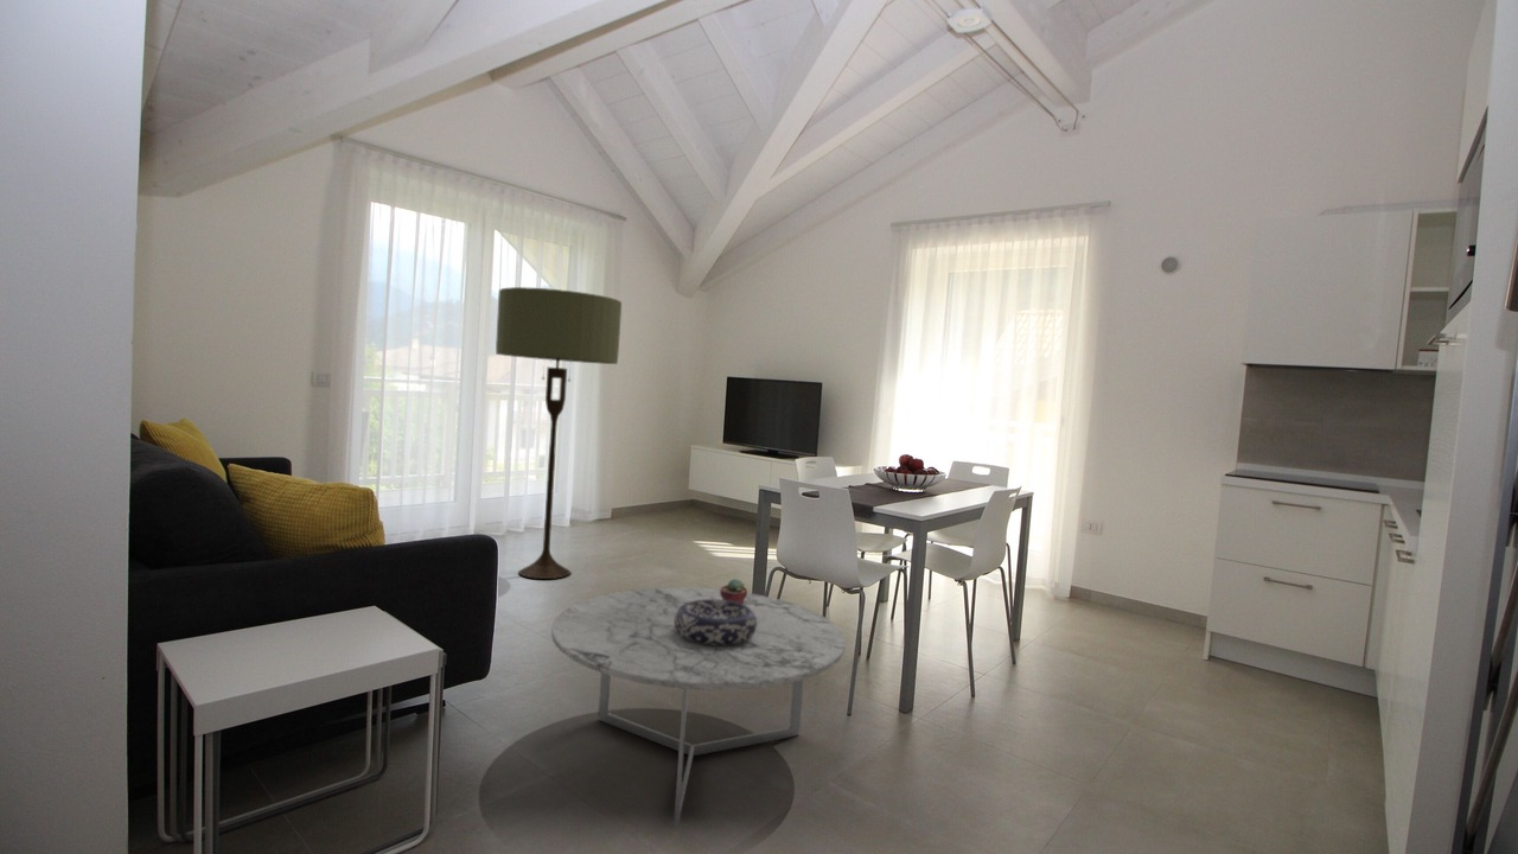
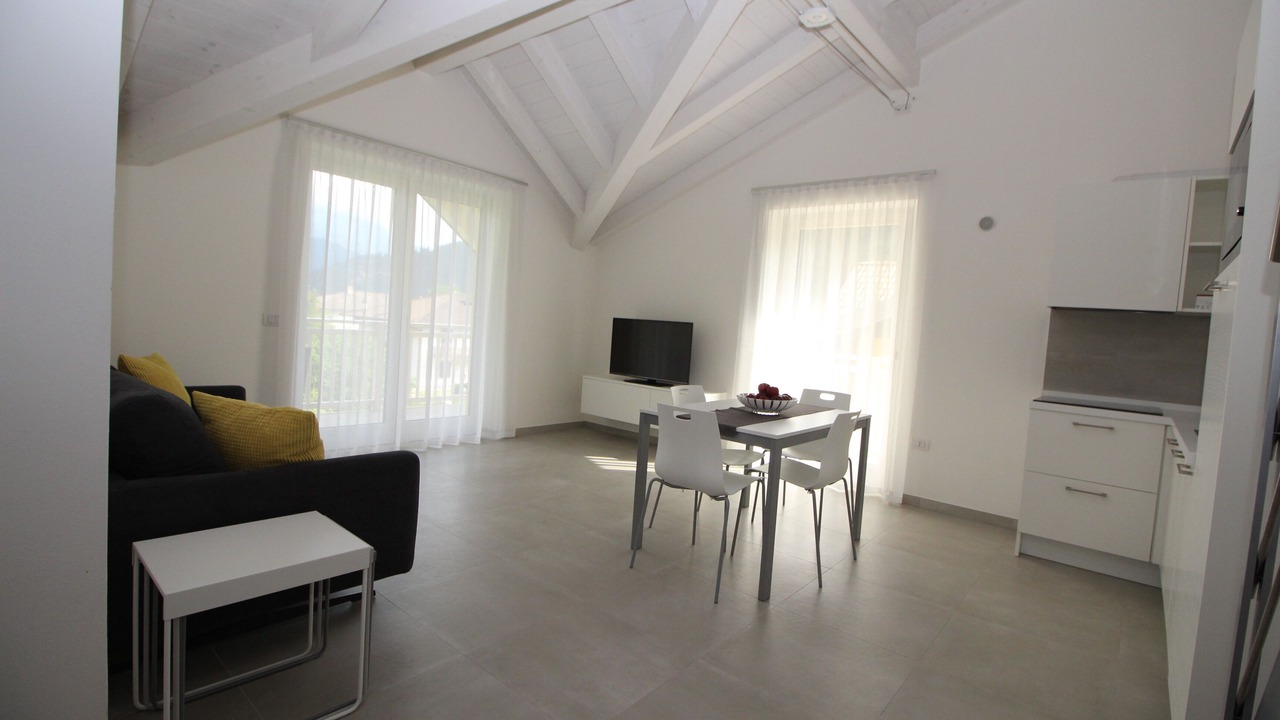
- decorative bowl [674,599,757,645]
- coffee table [550,586,847,829]
- floor lamp [495,286,623,580]
- potted succulent [719,578,748,605]
